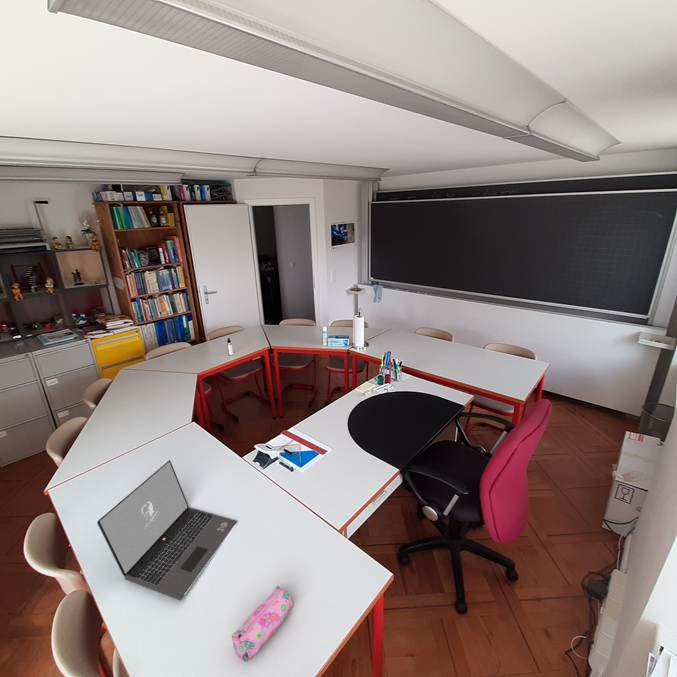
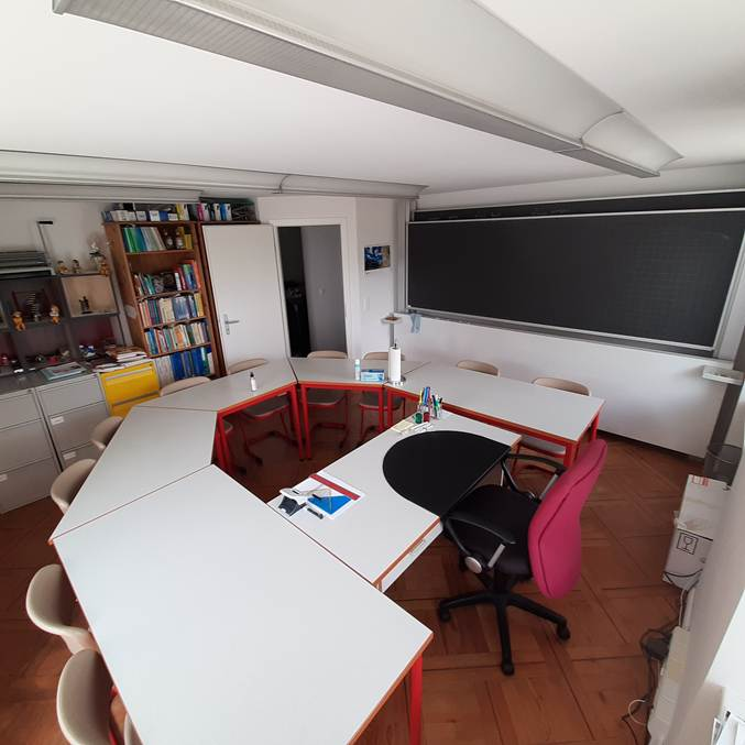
- pencil case [231,585,295,663]
- laptop [96,459,238,601]
